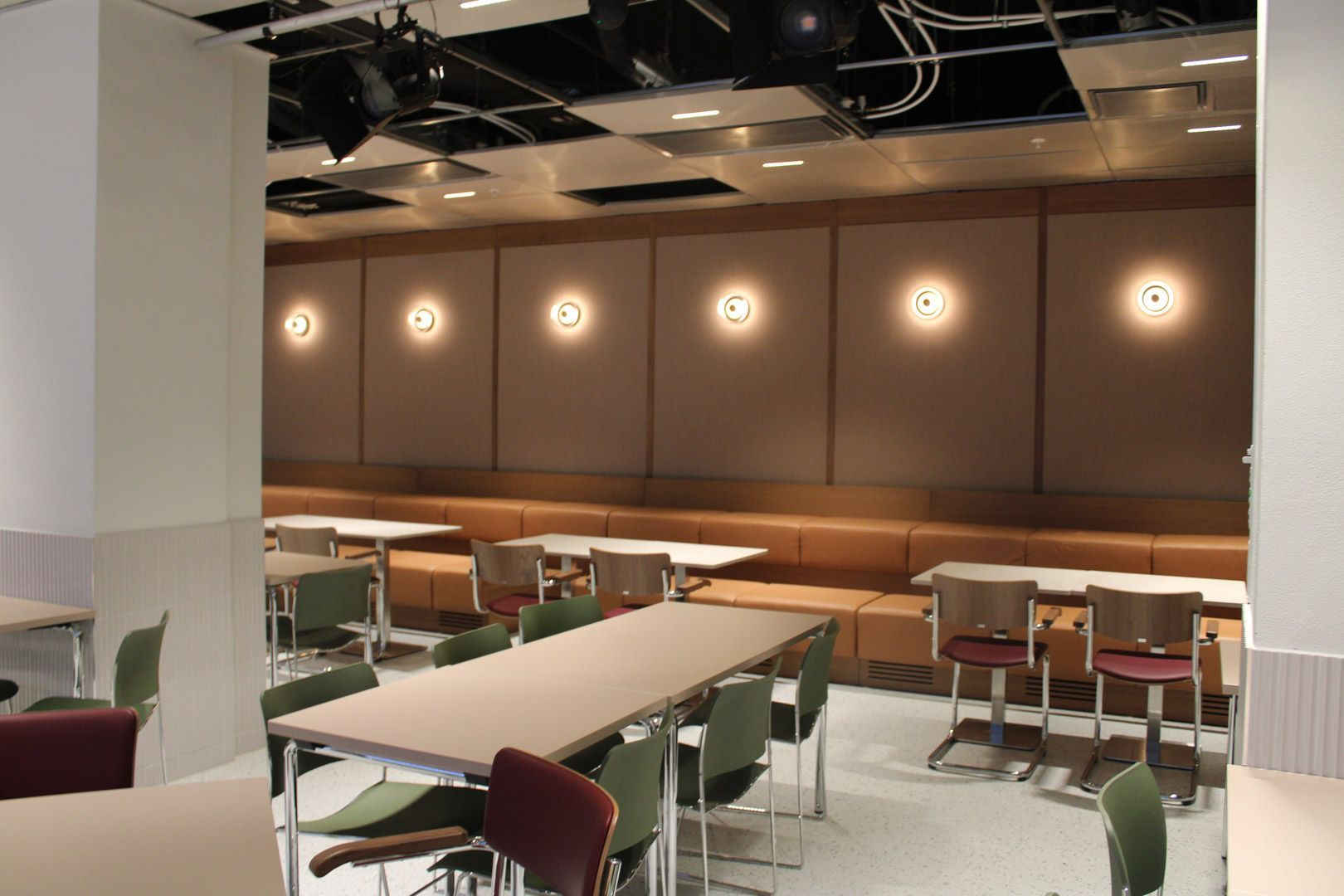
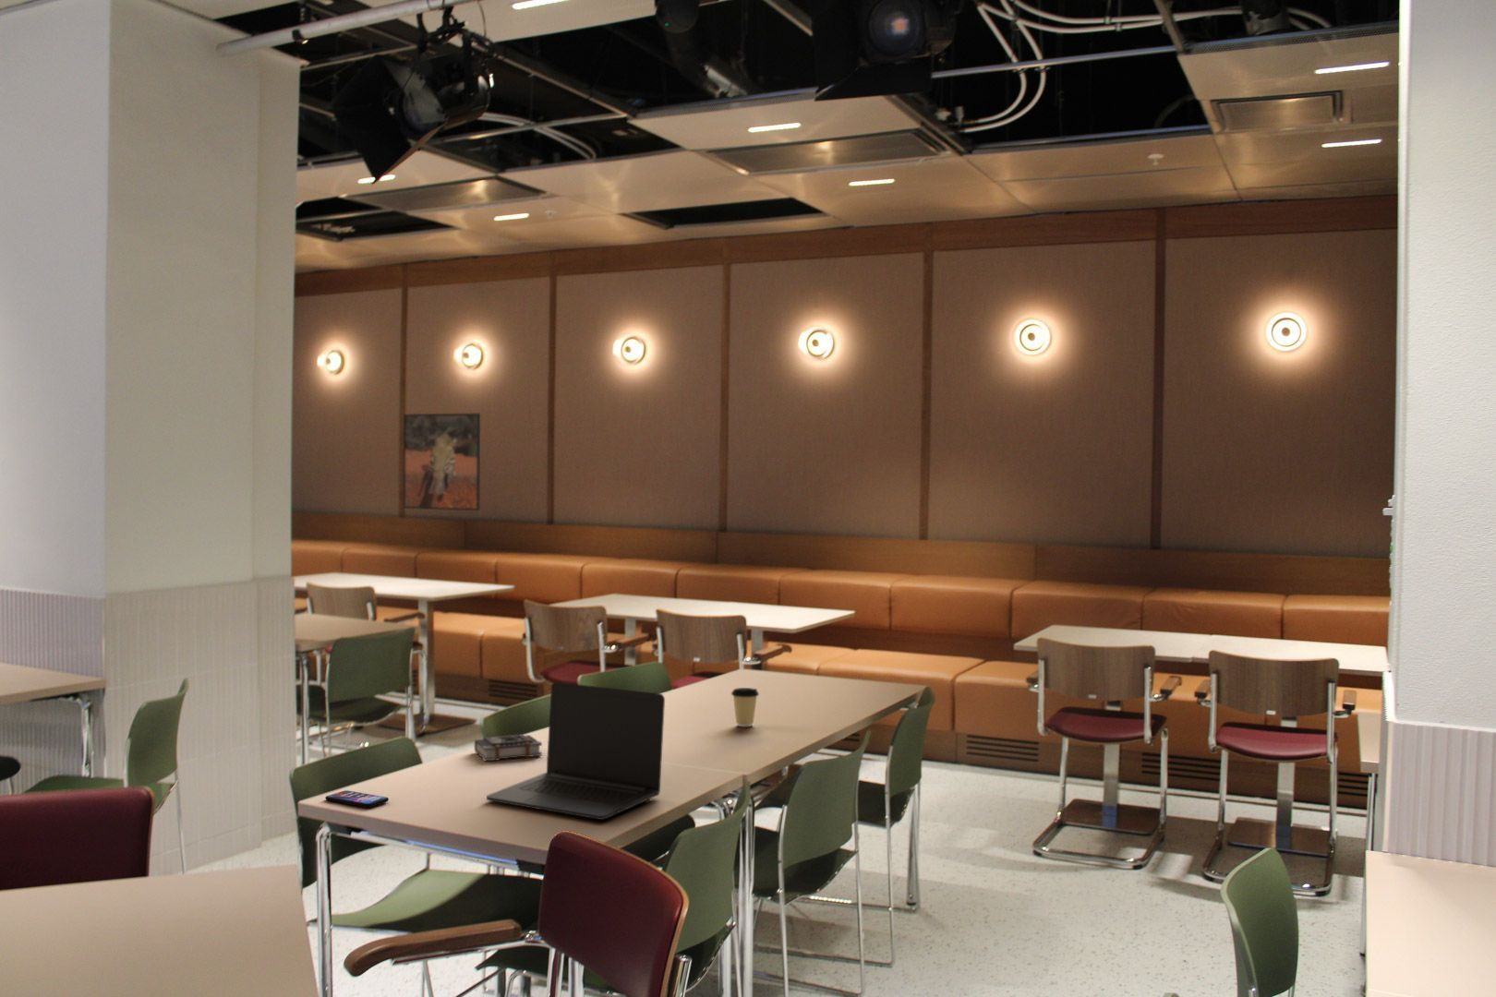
+ coffee cup [730,687,760,728]
+ laptop [485,681,666,821]
+ book [474,733,543,761]
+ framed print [402,413,481,512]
+ smartphone [325,789,390,808]
